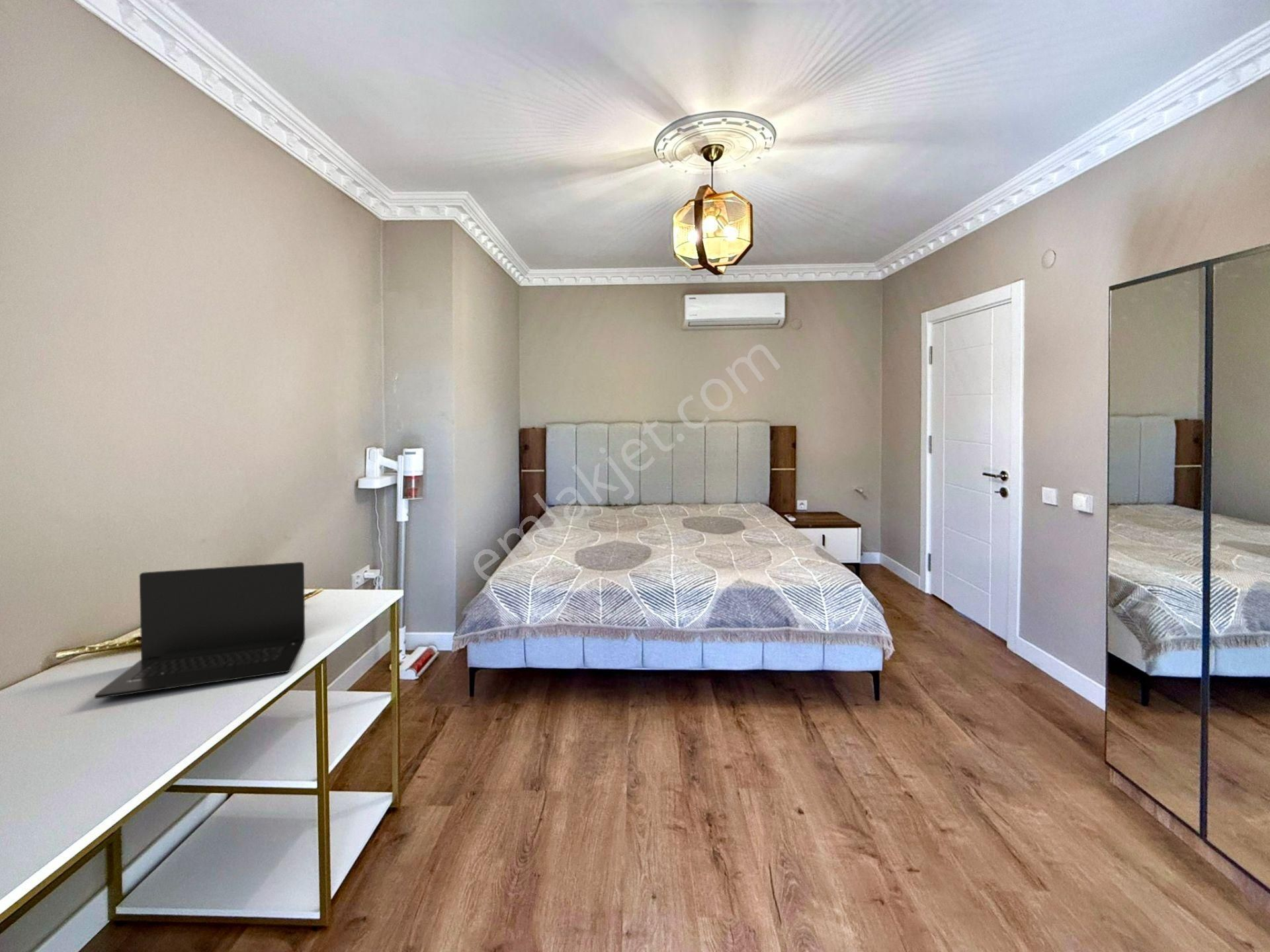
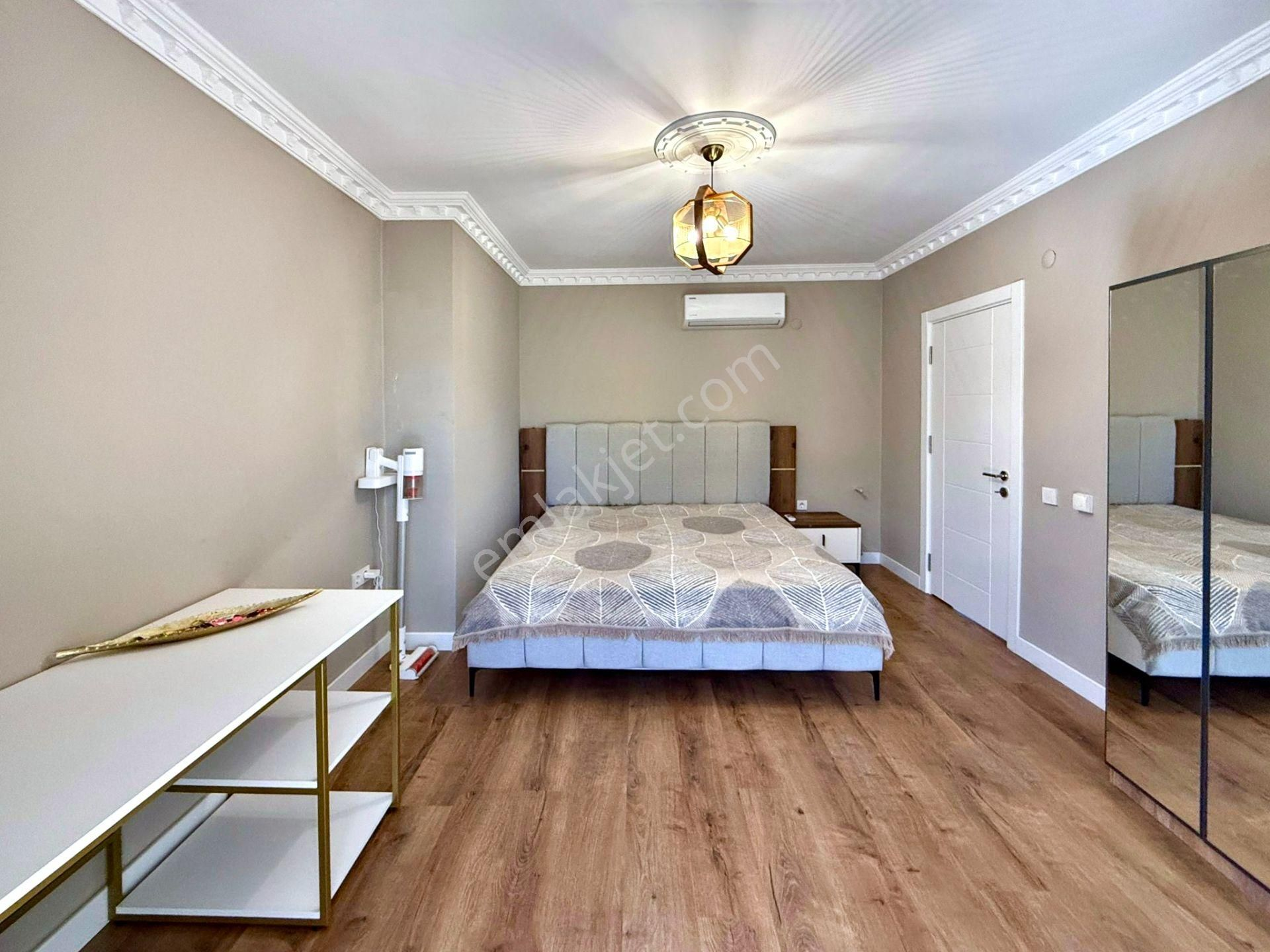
- laptop [94,561,306,699]
